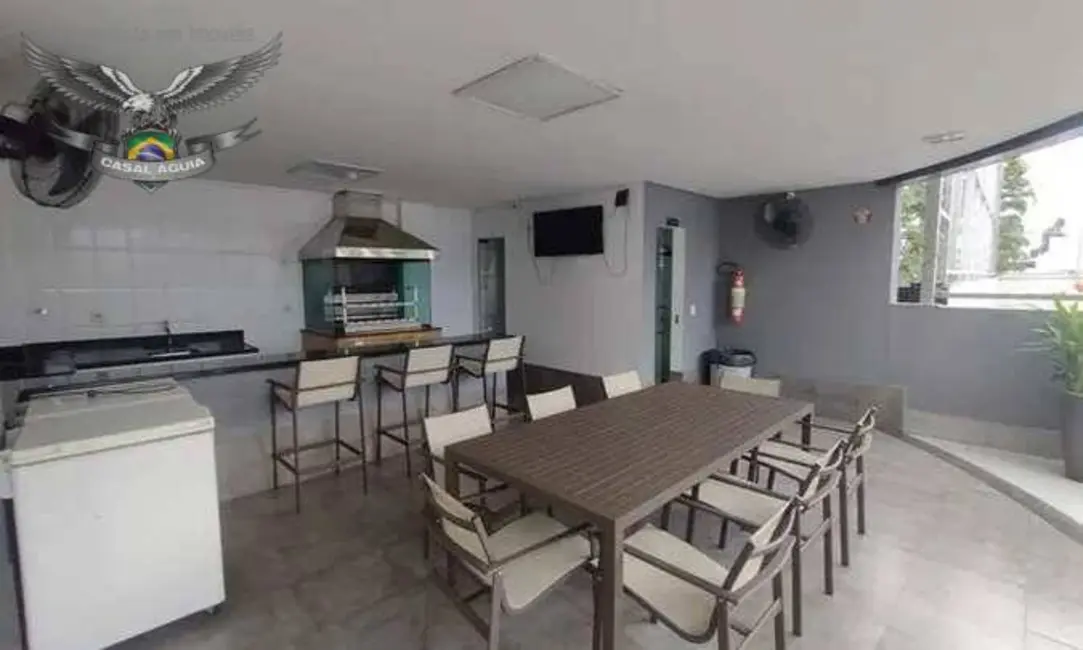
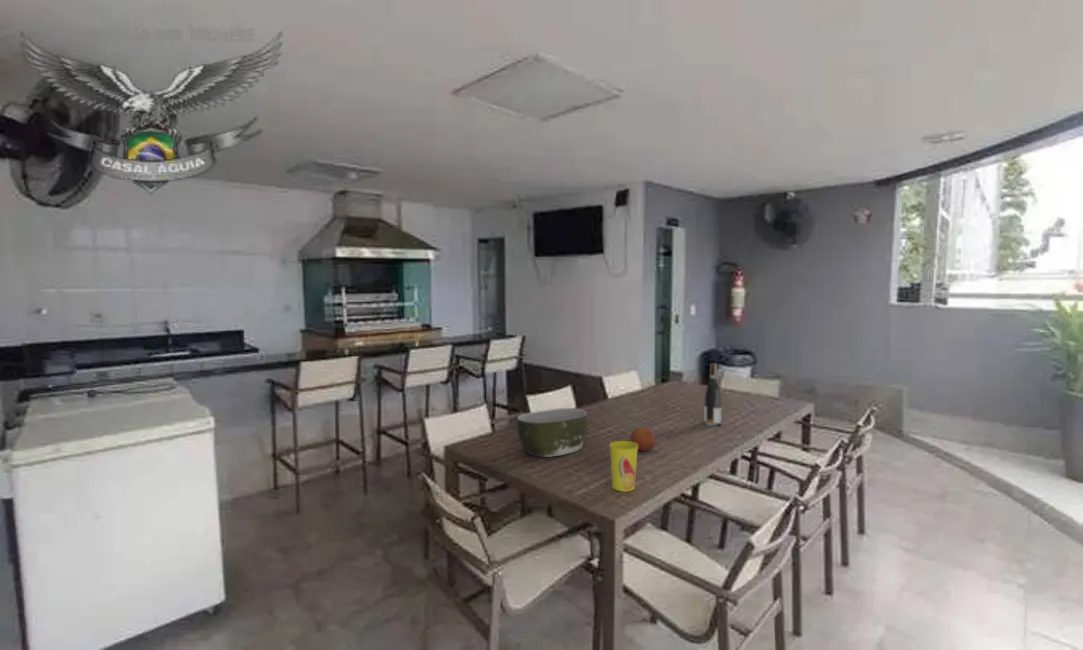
+ wine bottle [703,363,723,427]
+ cup [609,440,638,493]
+ fruit [629,426,656,452]
+ bowl [516,407,588,458]
